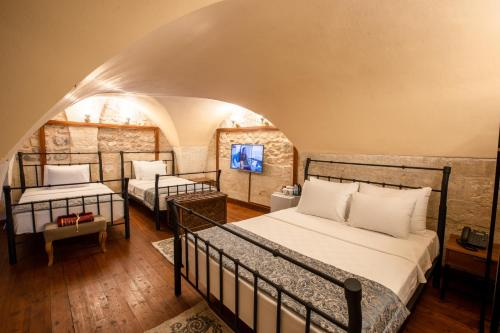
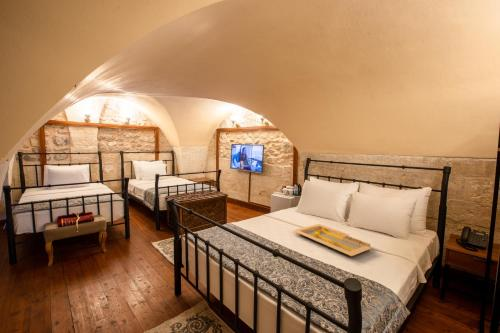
+ serving tray [292,223,372,257]
